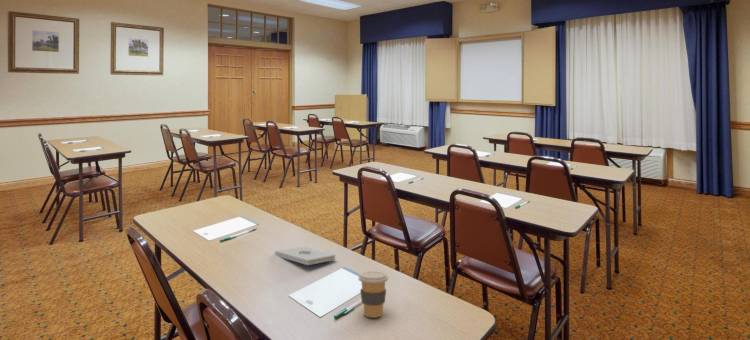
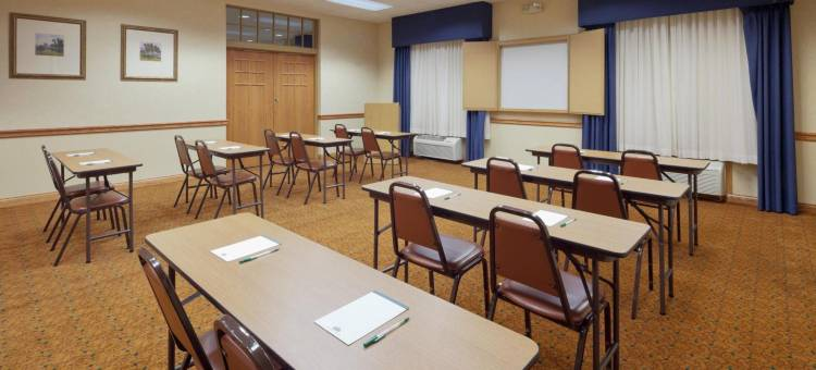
- coffee cup [357,270,389,318]
- notepad [274,246,337,266]
